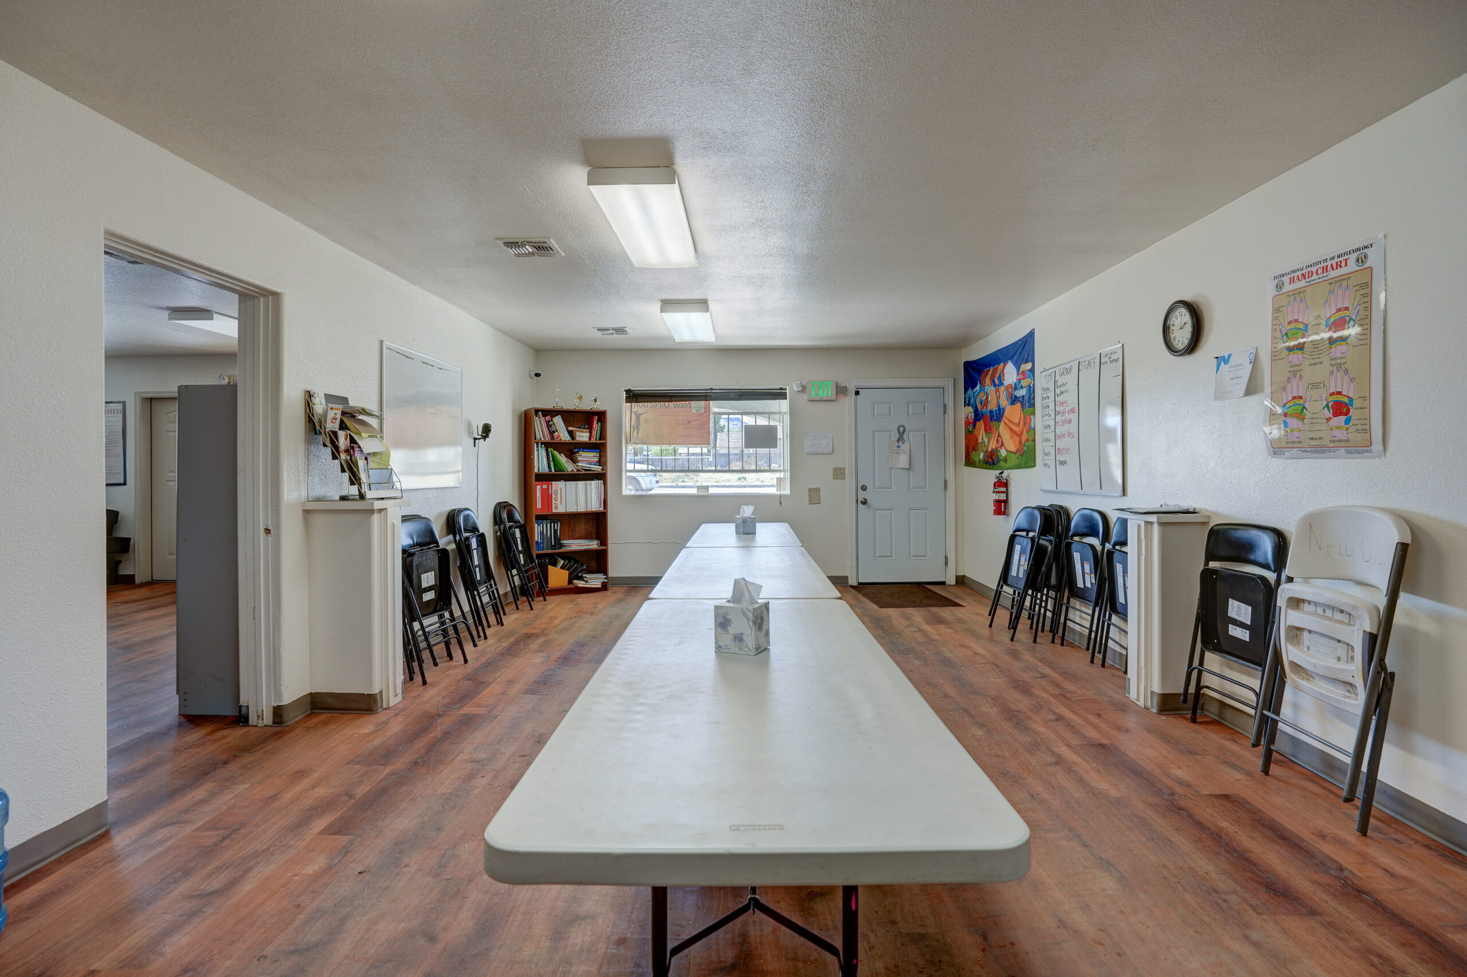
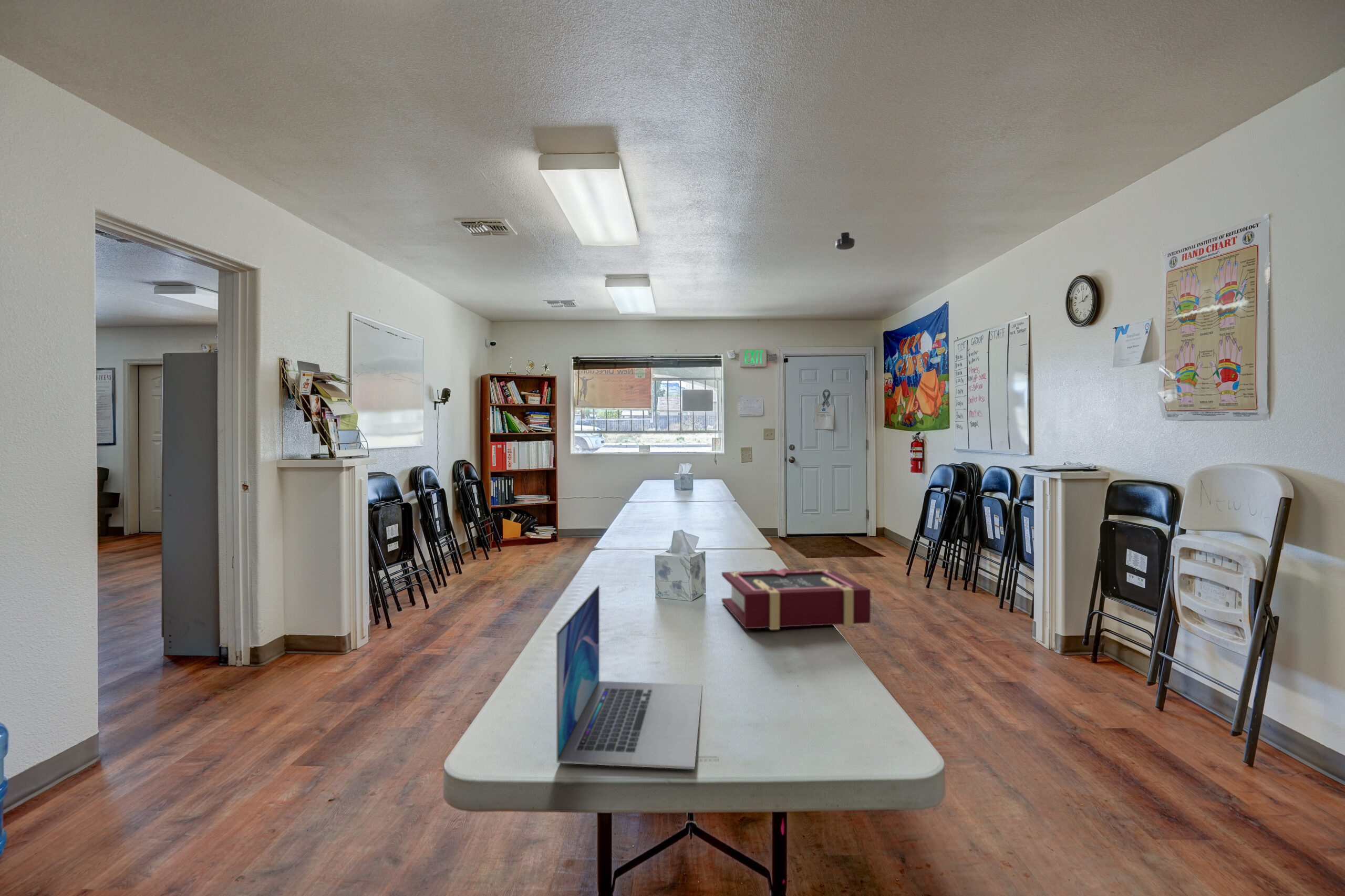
+ laptop [556,585,703,770]
+ book [721,568,871,630]
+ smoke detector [835,232,855,250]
